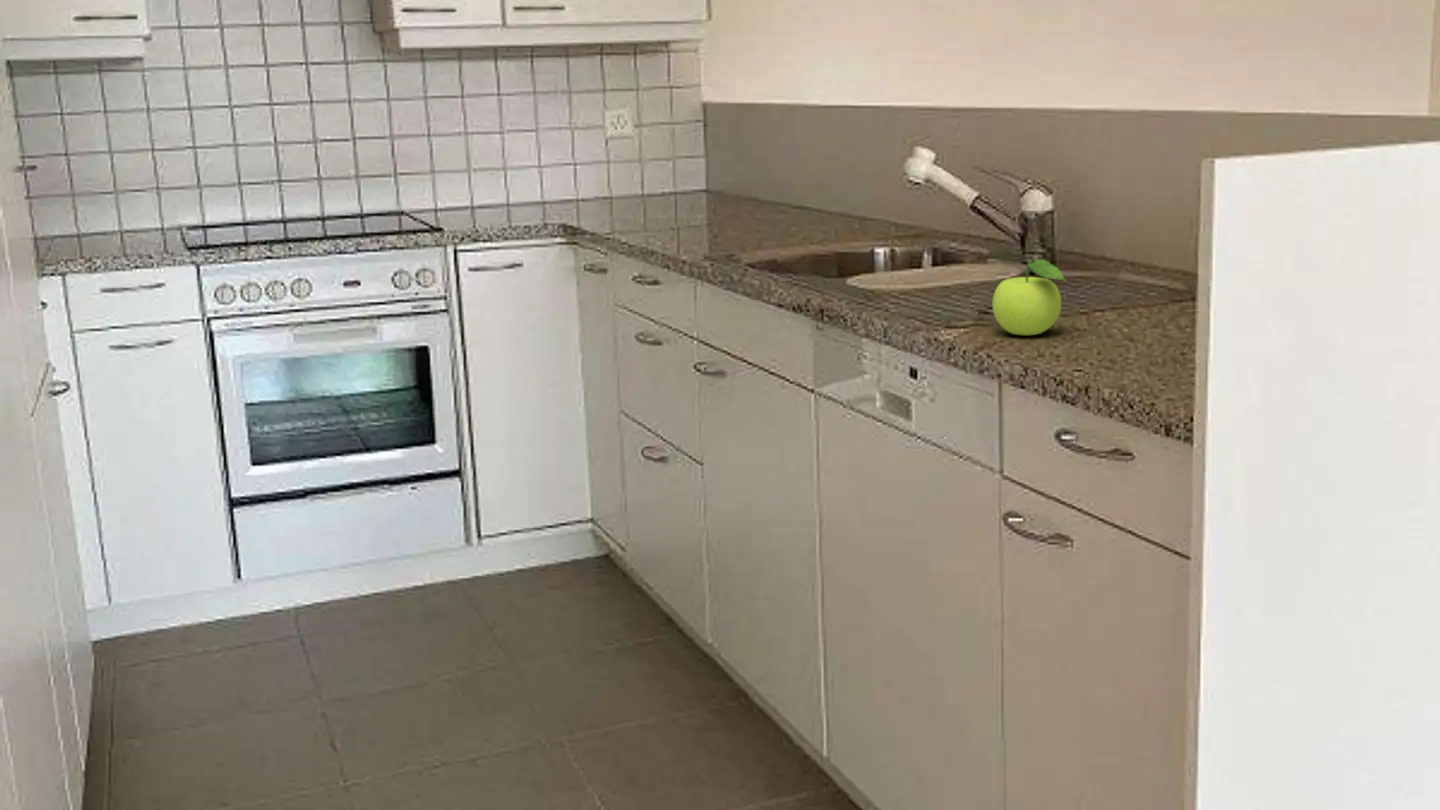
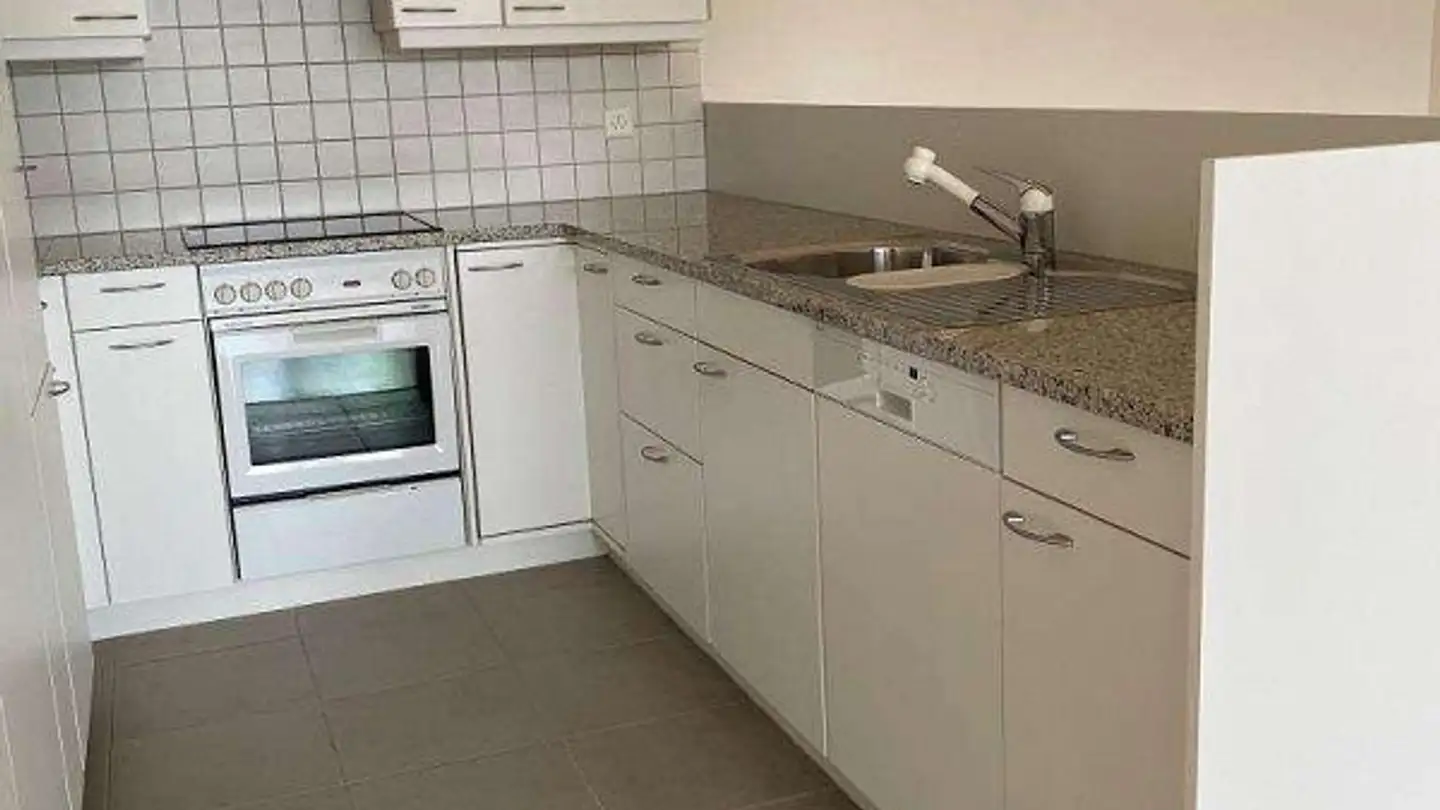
- fruit [991,258,1067,336]
